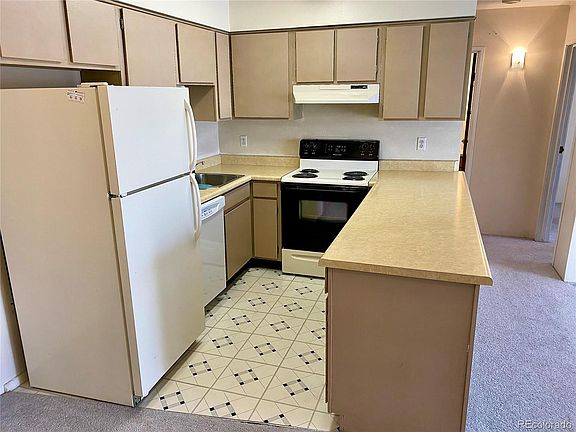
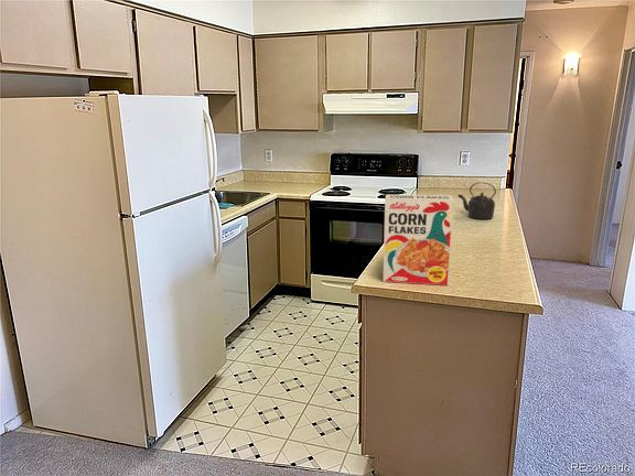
+ kettle [458,182,497,220]
+ cereal box [381,193,455,285]
